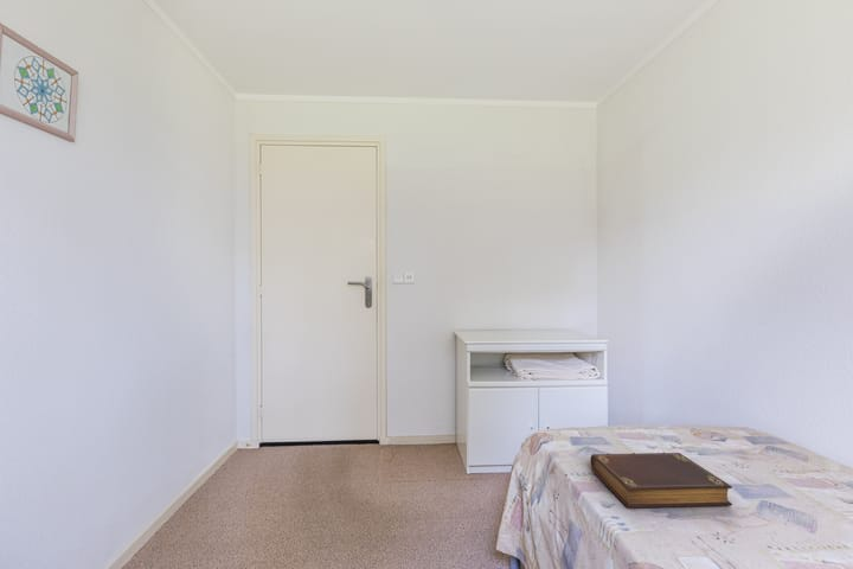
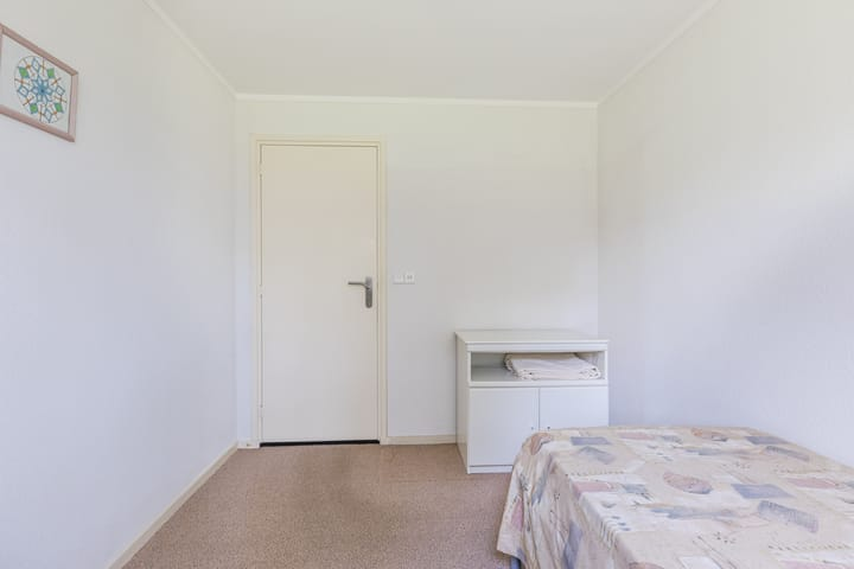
- book [589,452,733,509]
